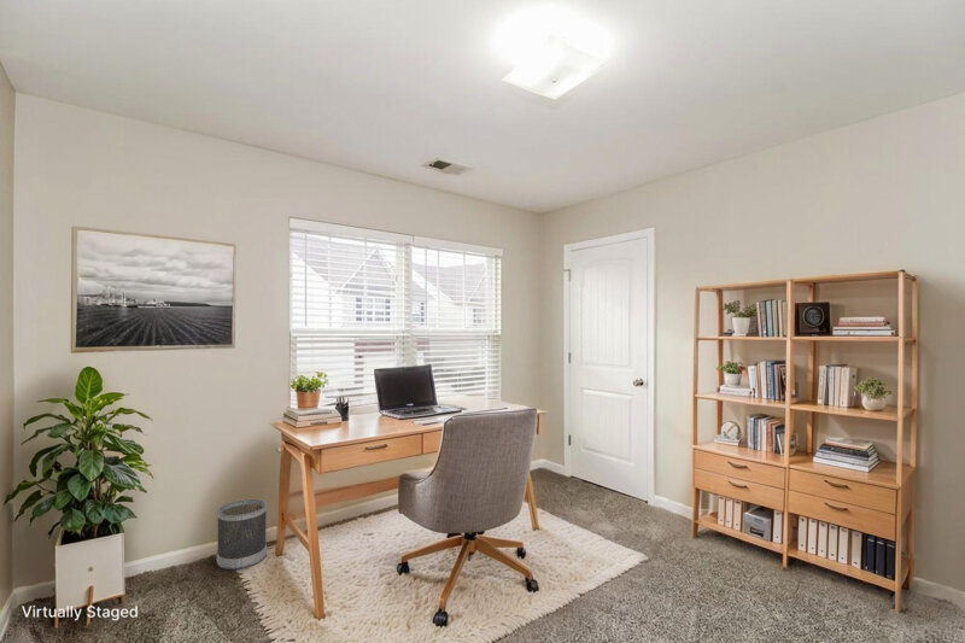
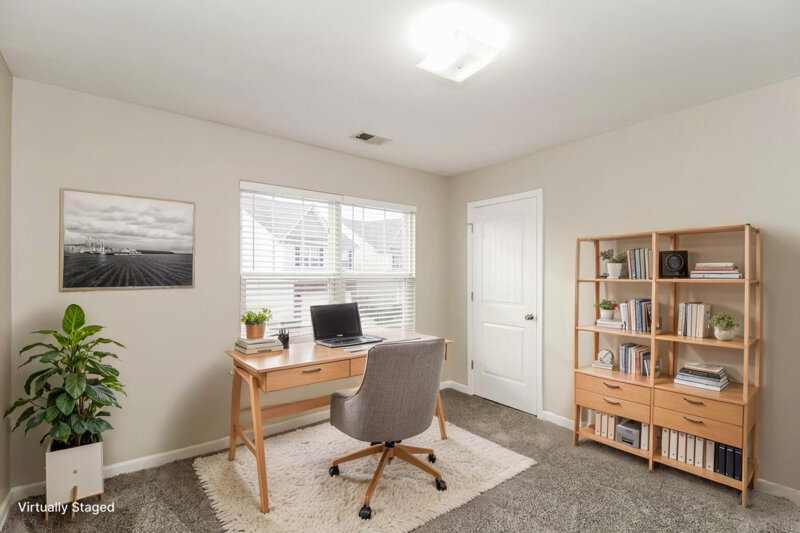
- wastebasket [216,498,268,571]
